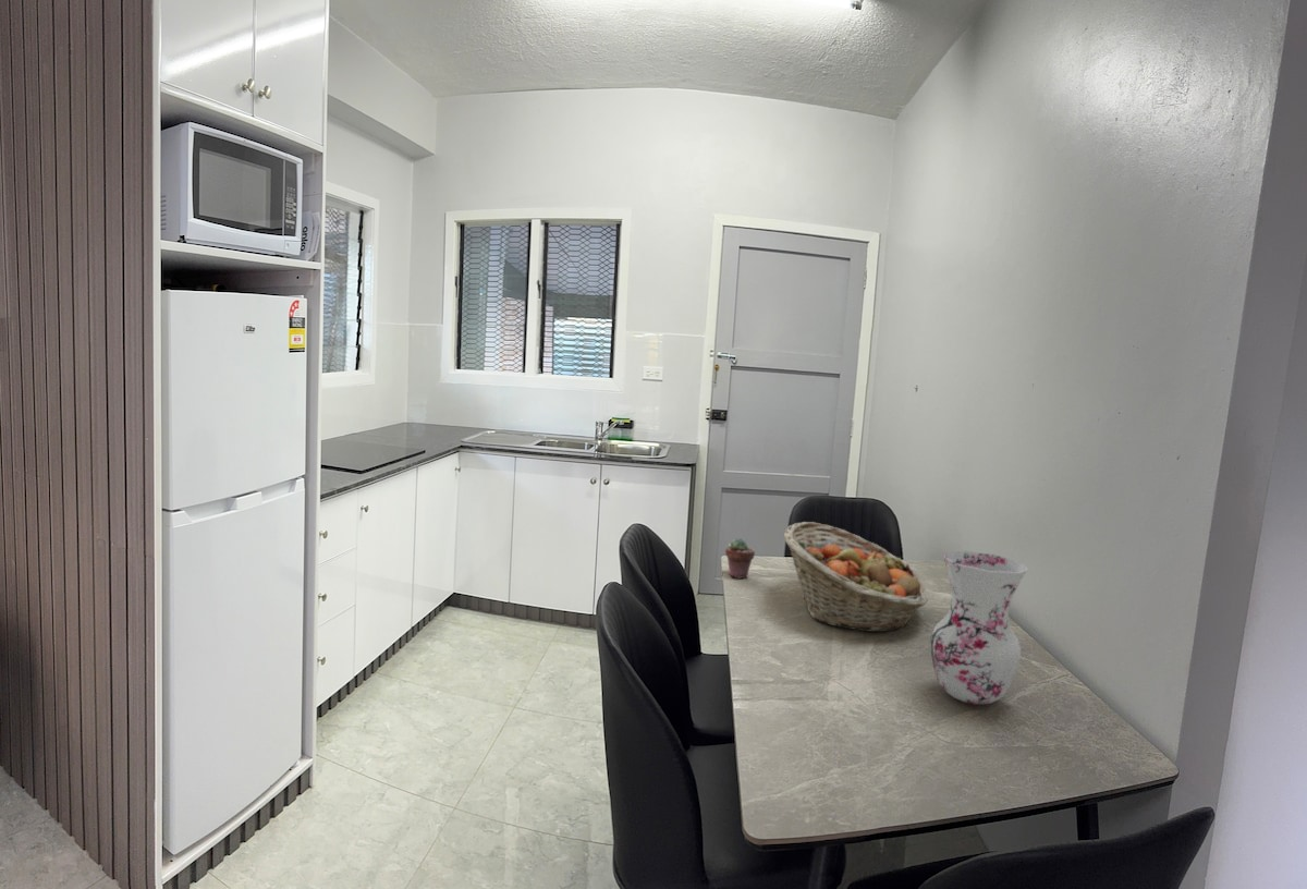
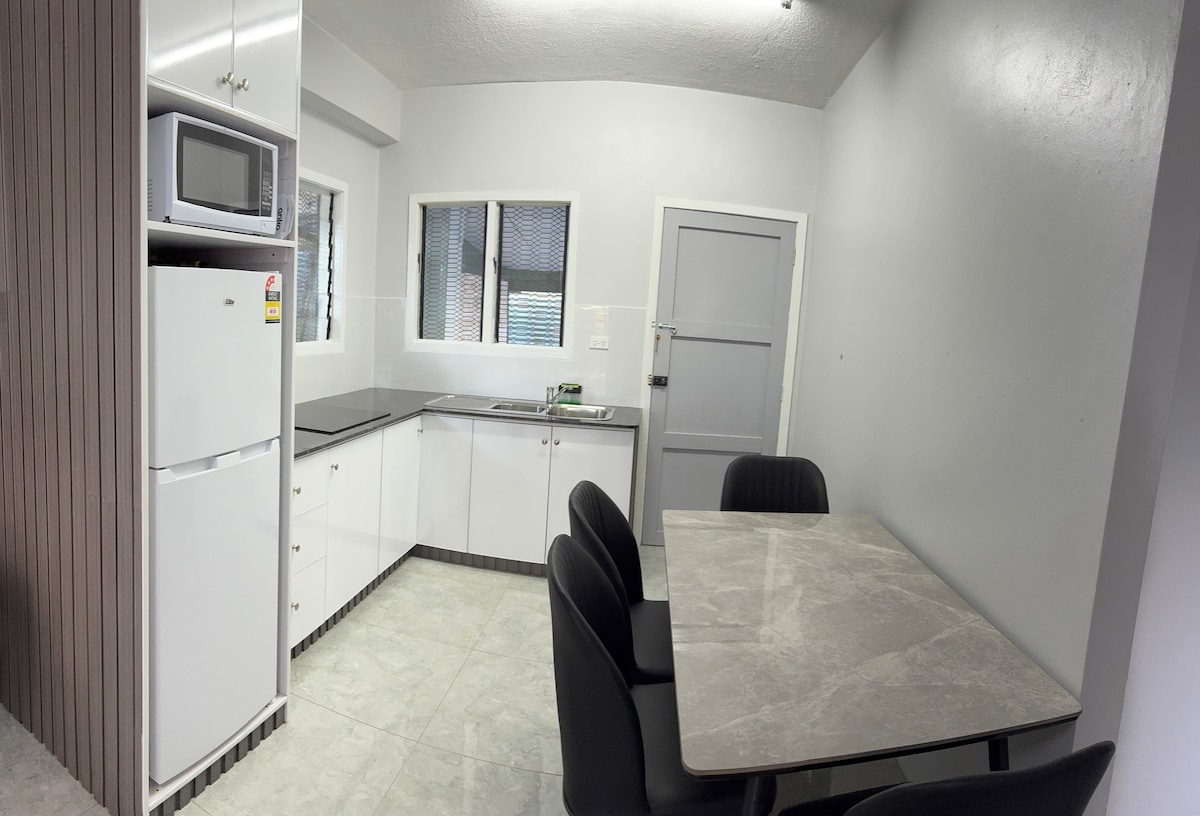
- vase [929,550,1028,706]
- fruit basket [783,521,929,633]
- potted succulent [724,537,756,580]
